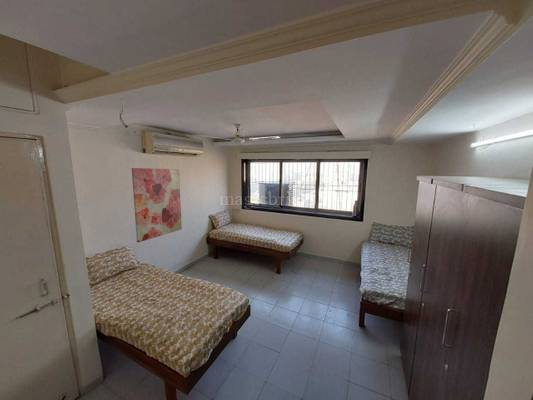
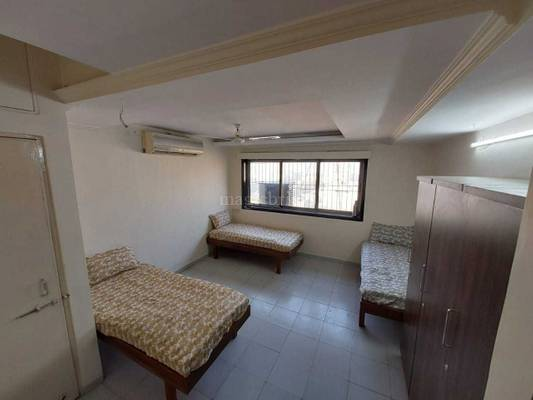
- wall art [131,167,183,243]
